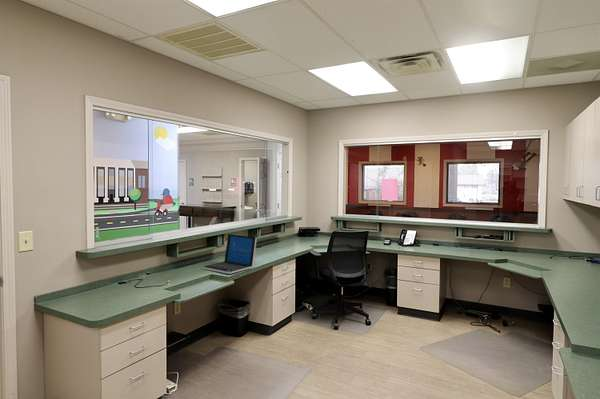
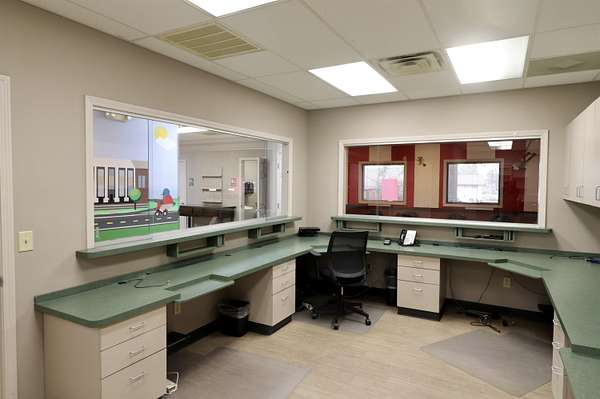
- laptop [201,233,258,275]
